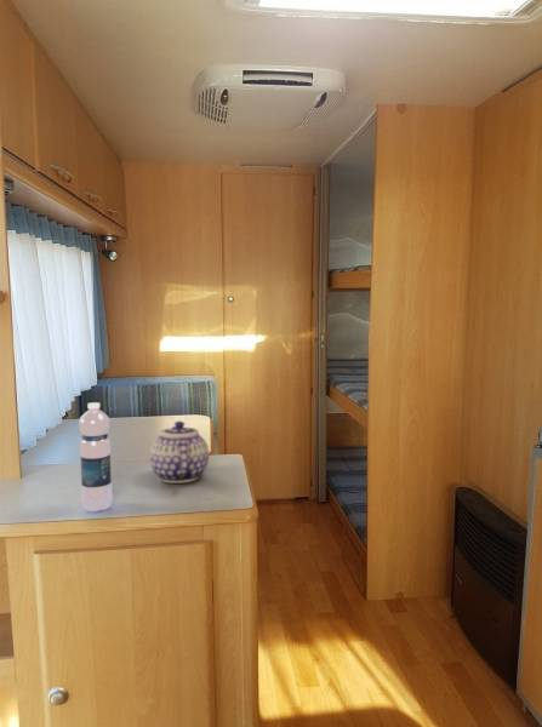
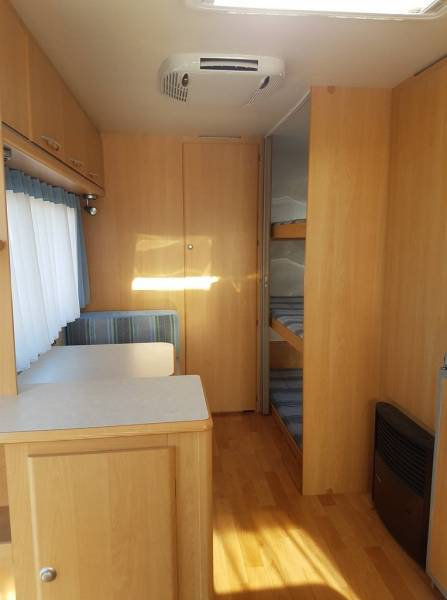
- teapot [149,420,210,483]
- water bottle [78,401,113,513]
